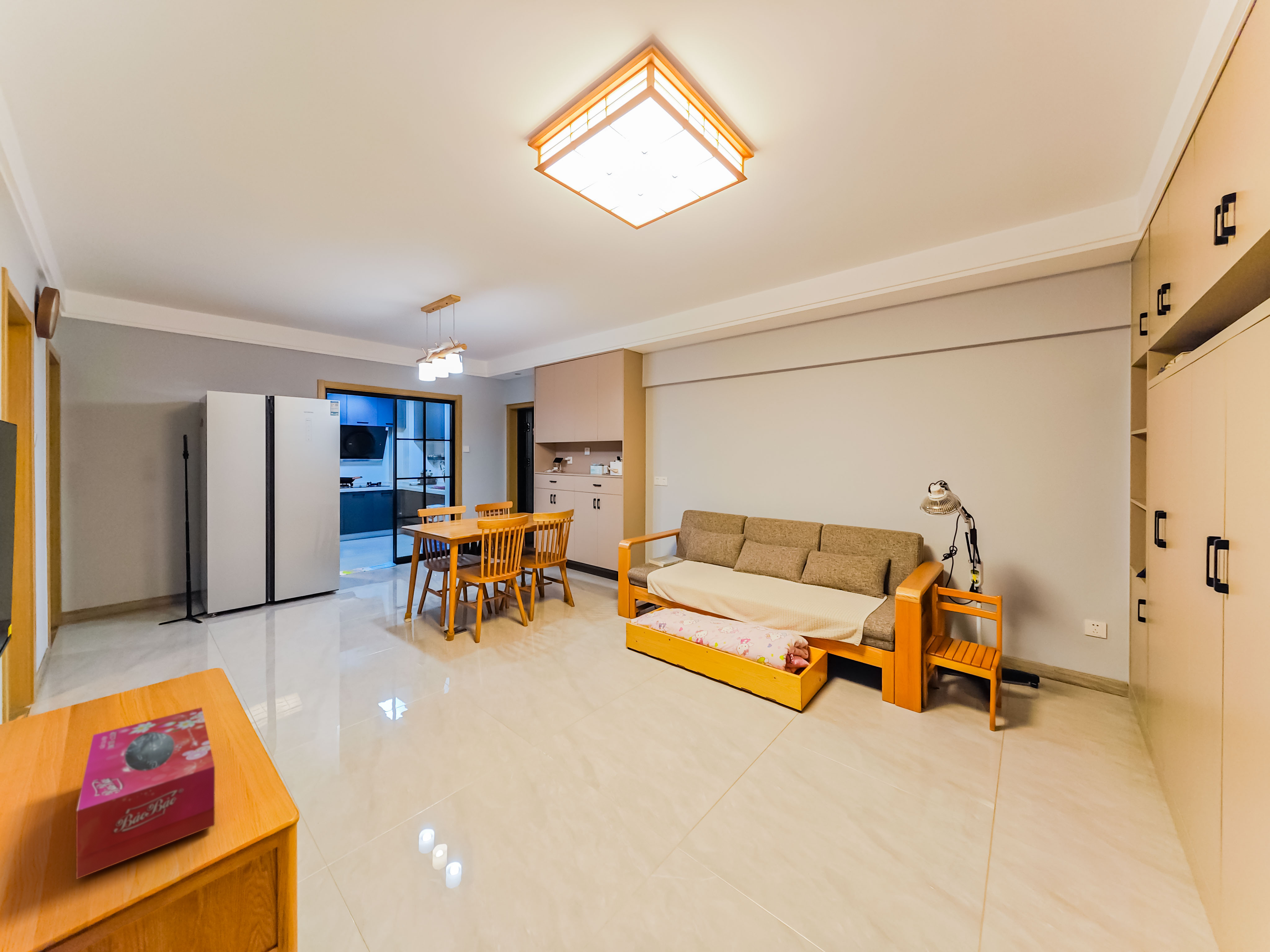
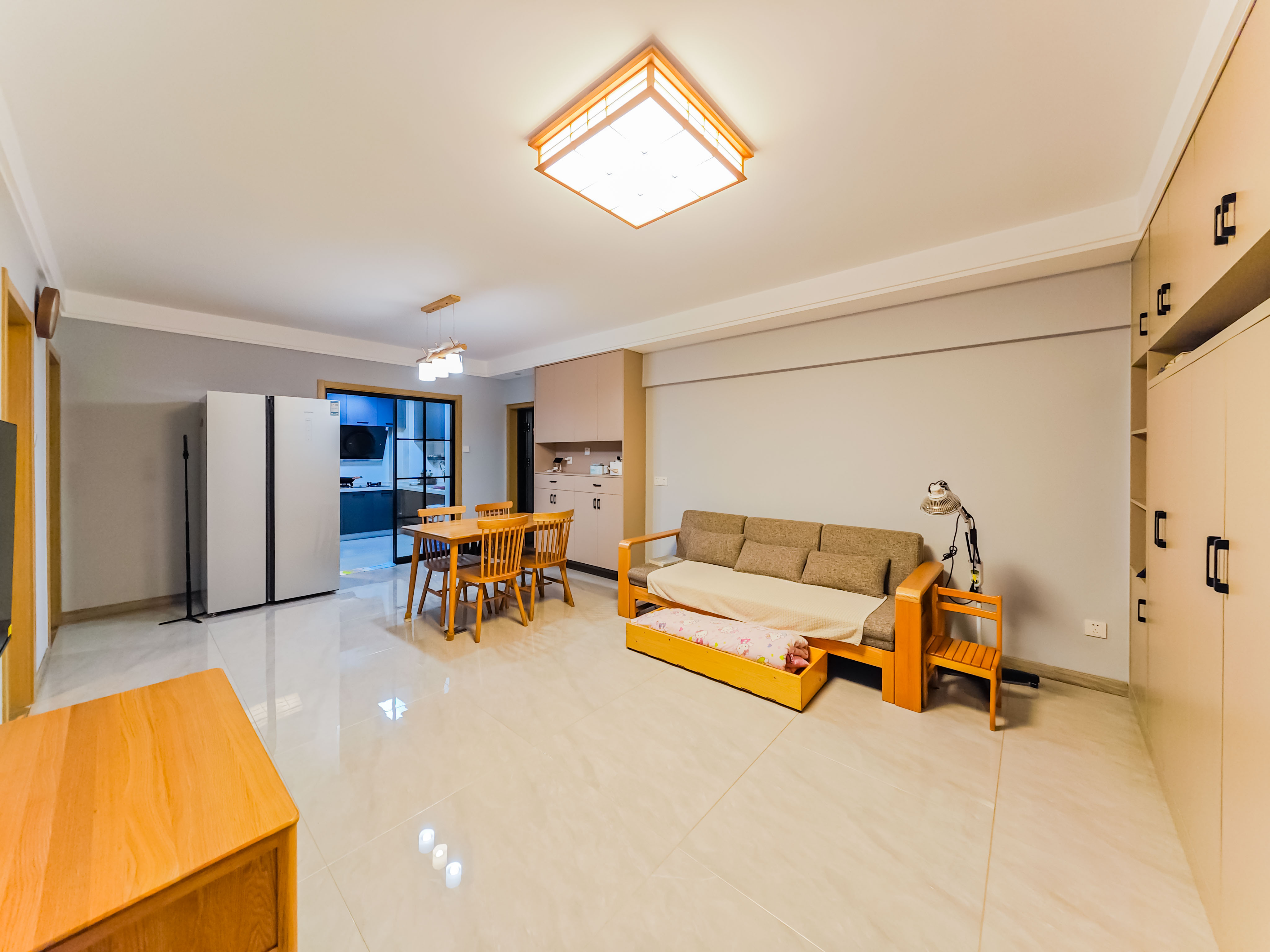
- tissue box [76,707,215,879]
